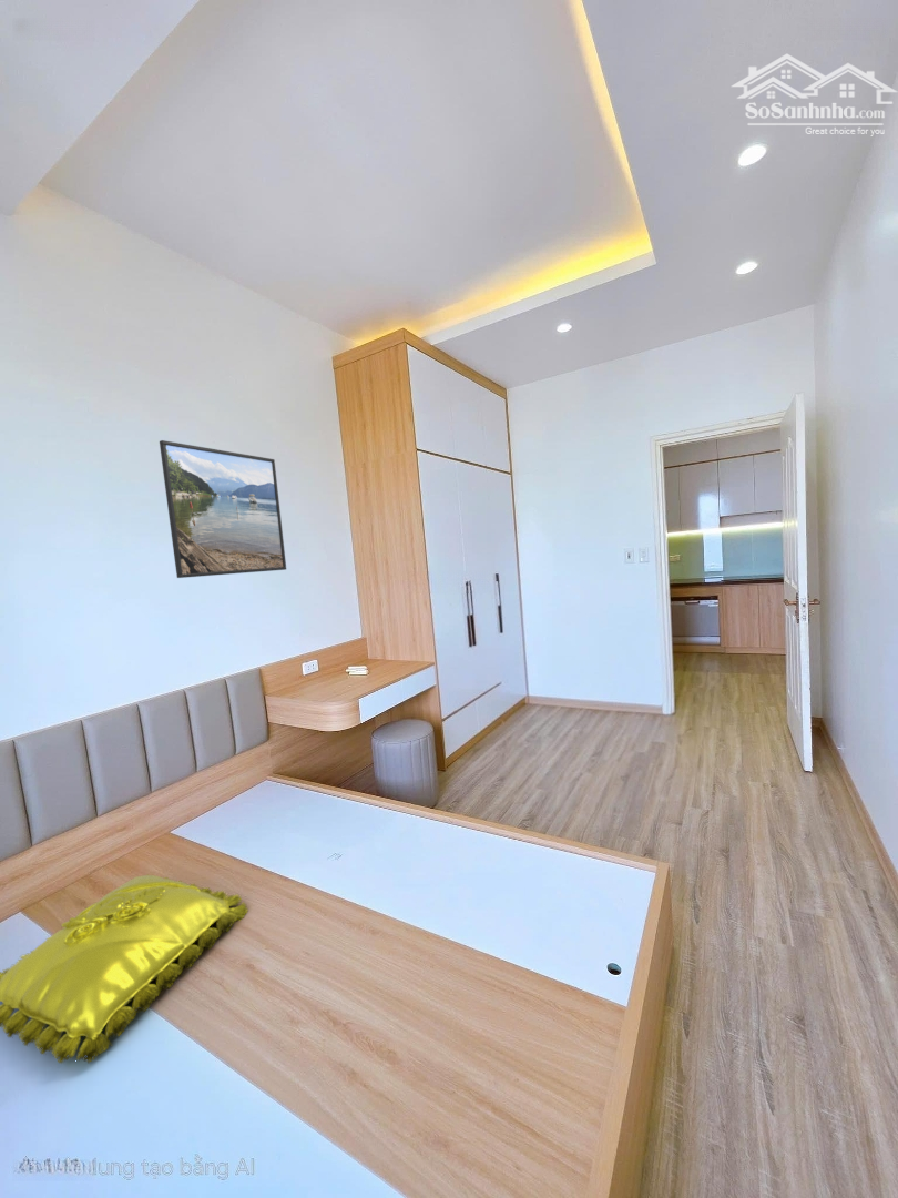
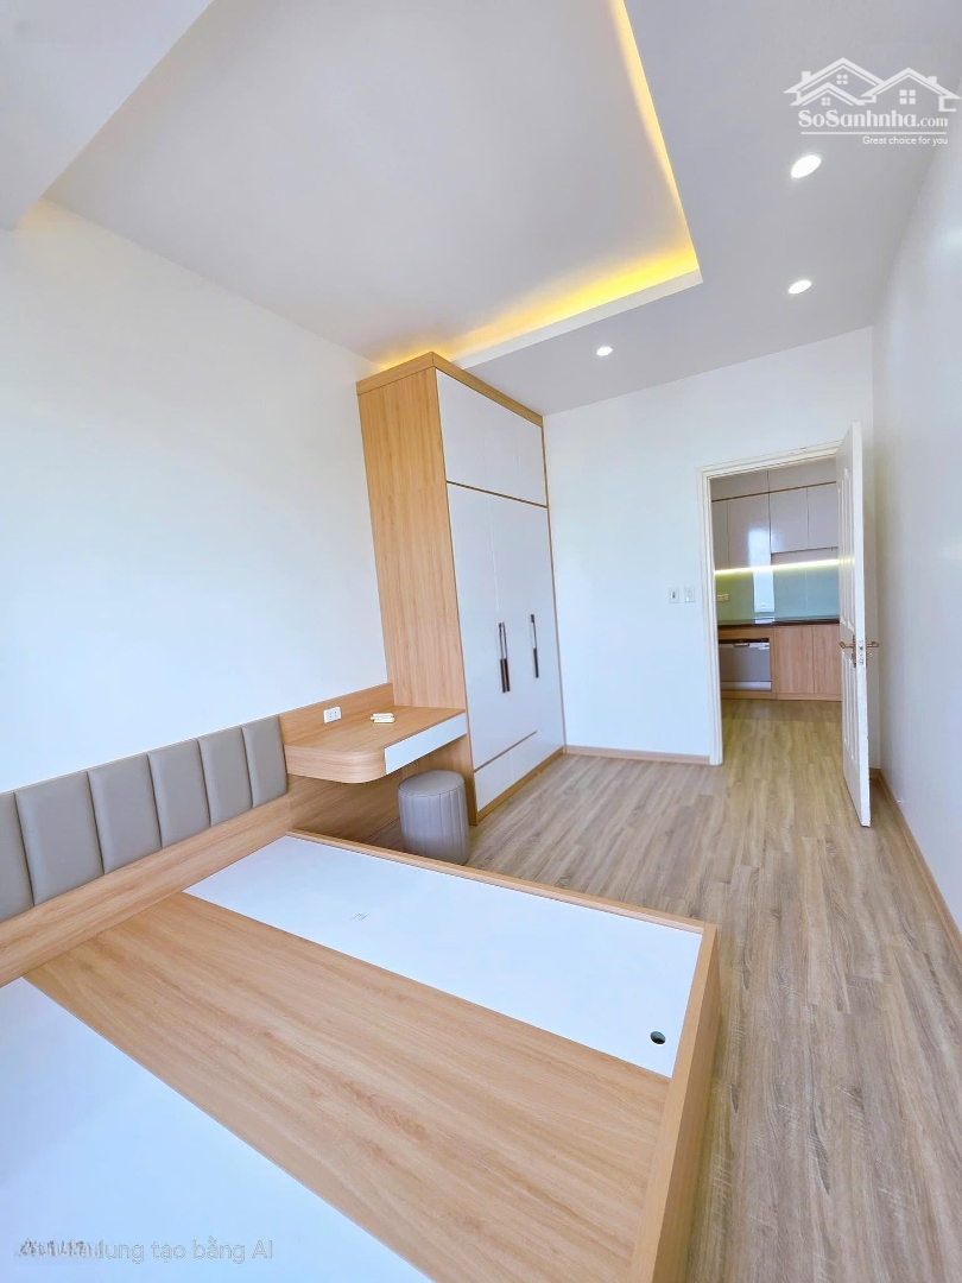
- cushion [0,874,248,1065]
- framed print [159,439,287,579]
